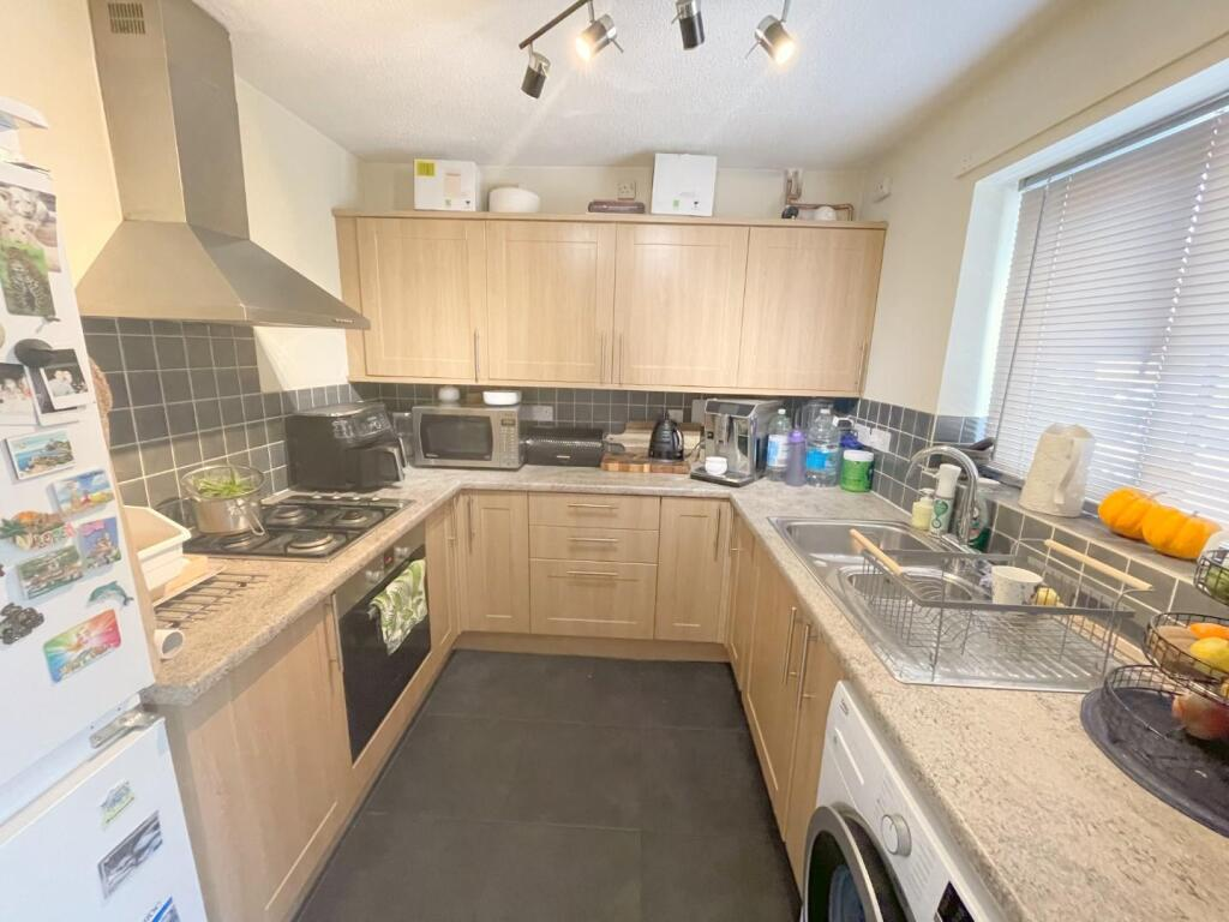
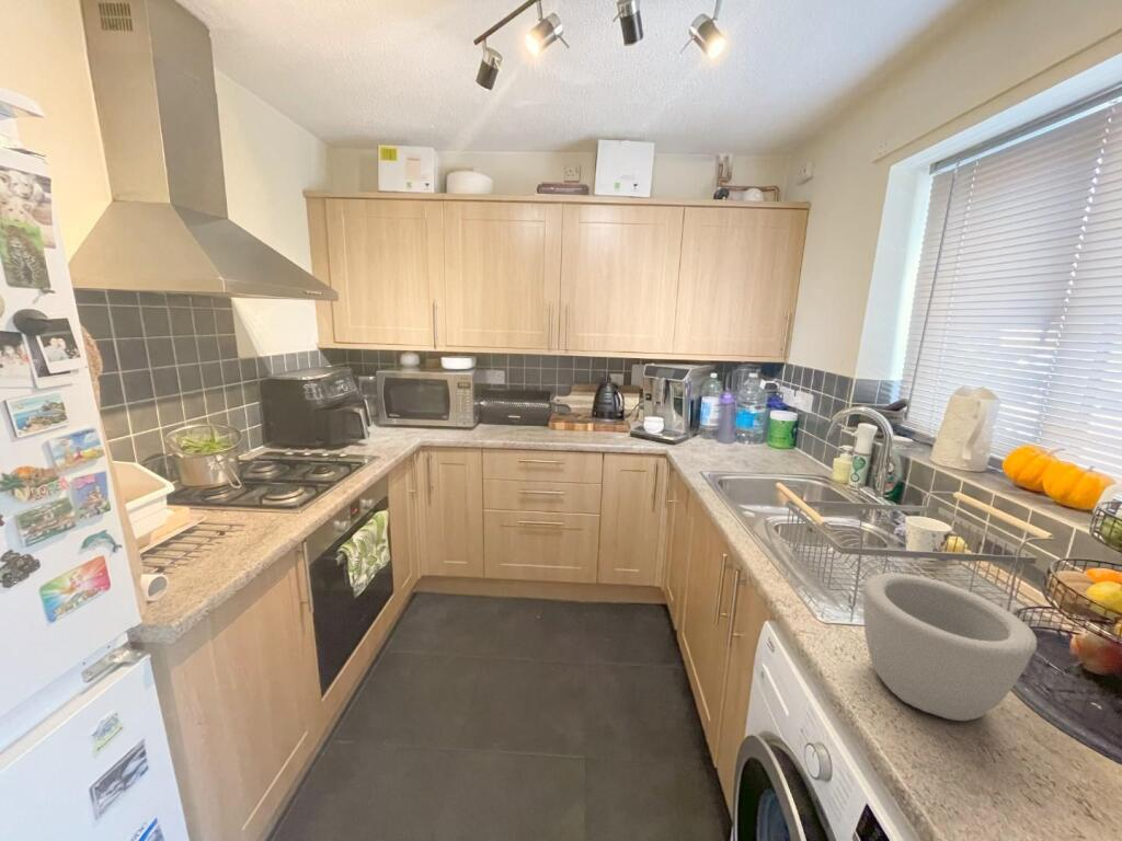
+ bowl [862,572,1038,722]
